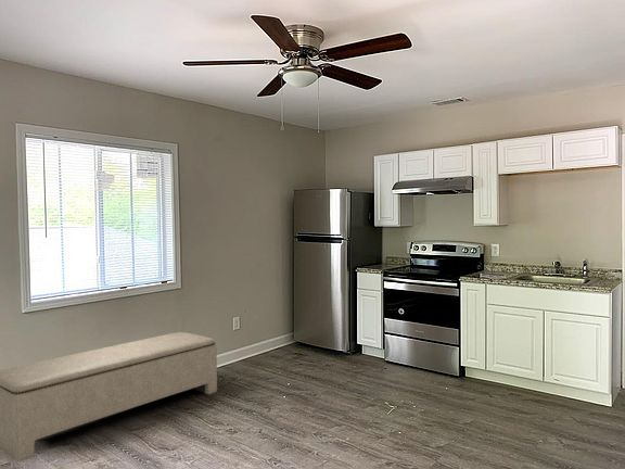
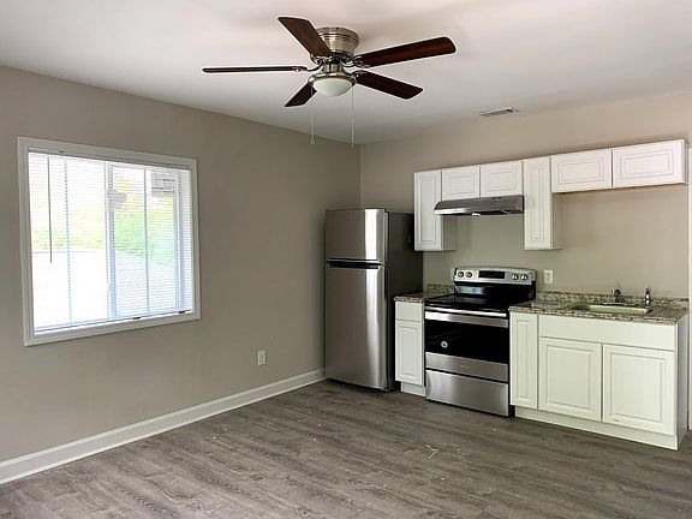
- bench [0,331,218,462]
